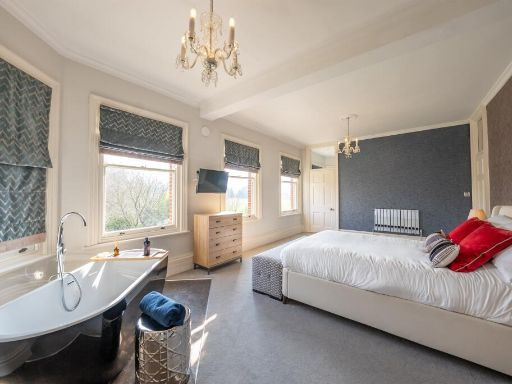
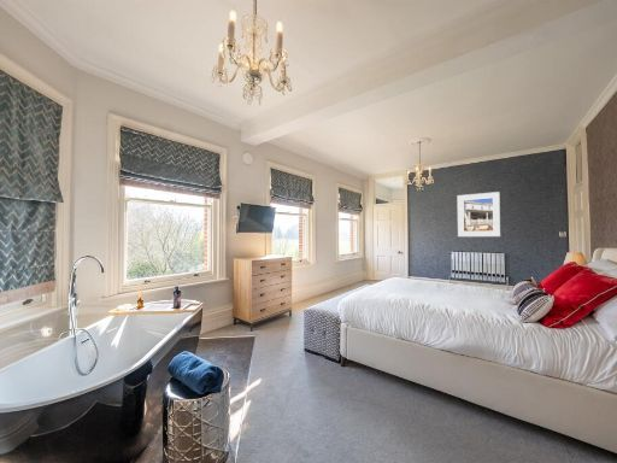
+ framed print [457,191,501,238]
